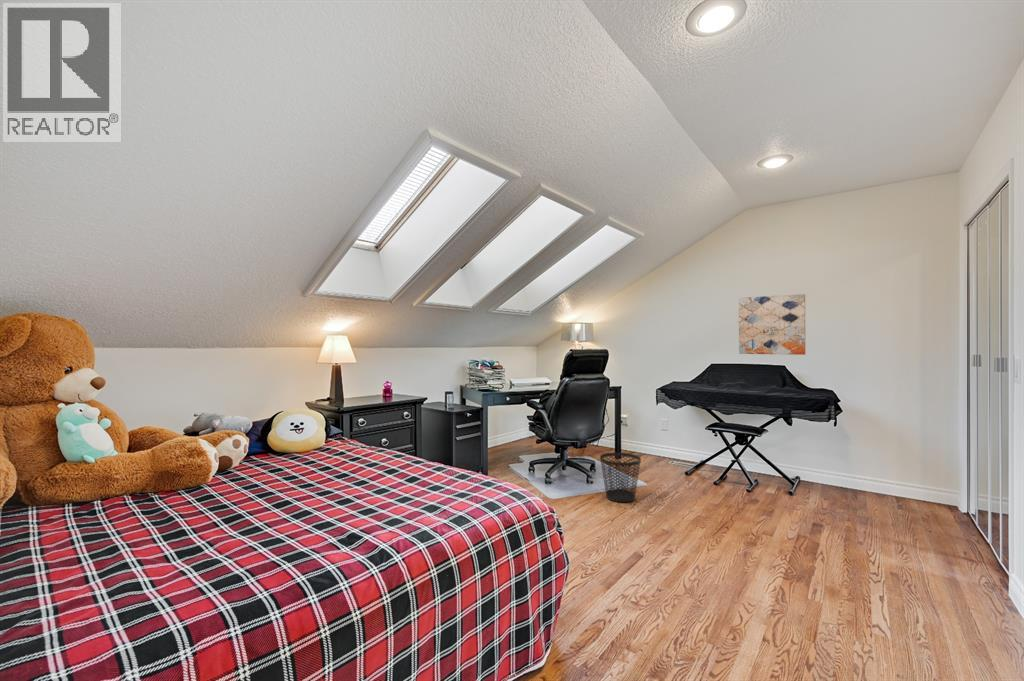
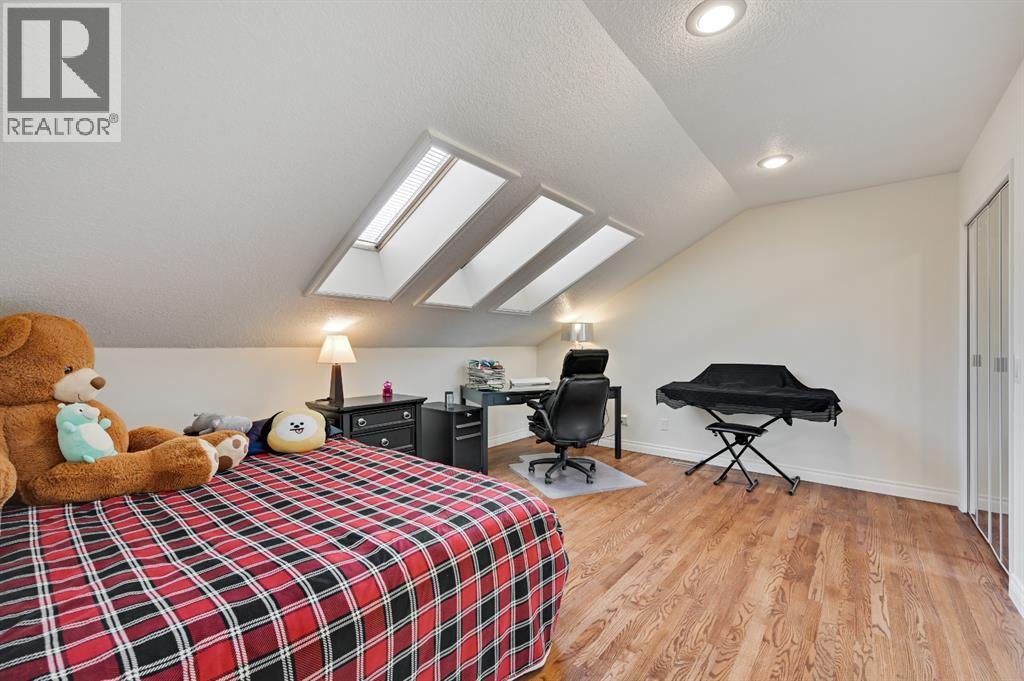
- wastebasket [599,452,642,503]
- wall art [738,293,806,356]
